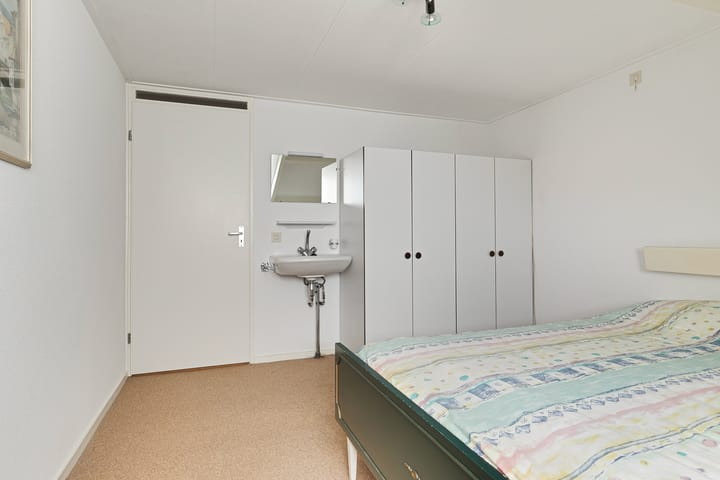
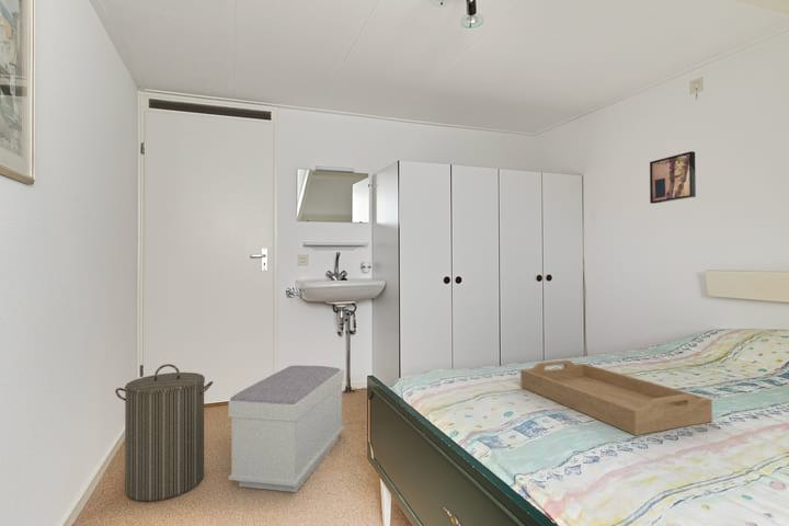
+ serving tray [519,359,713,436]
+ bench [228,365,345,493]
+ wall art [649,150,697,205]
+ laundry hamper [114,363,214,502]
